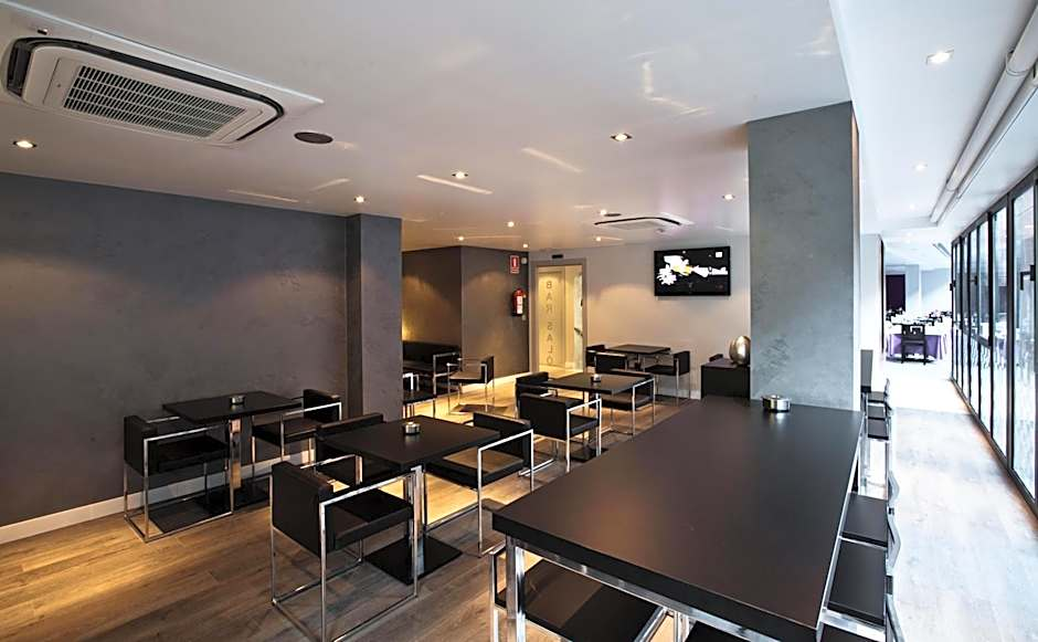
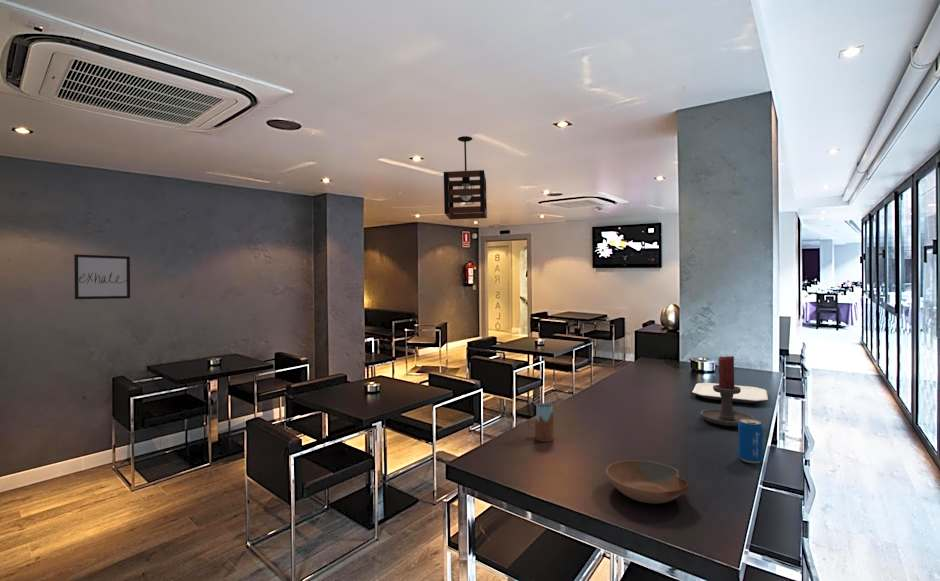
+ bowl [605,459,690,505]
+ pendant light [443,135,488,221]
+ plate [691,382,769,404]
+ wall art [73,253,131,300]
+ beverage can [737,419,764,464]
+ drinking glass [527,402,555,443]
+ candle holder [700,355,755,427]
